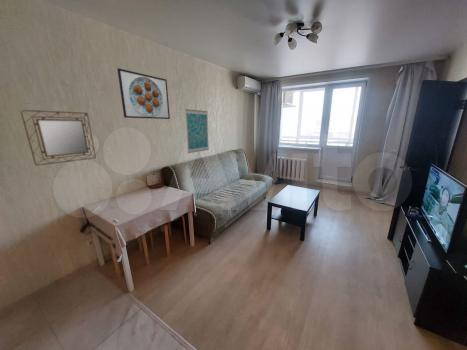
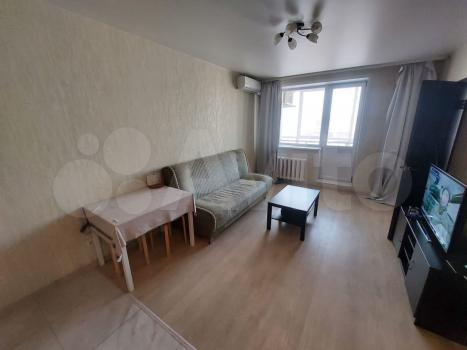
- wall art [184,108,210,154]
- home mirror [19,109,97,166]
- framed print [116,67,171,120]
